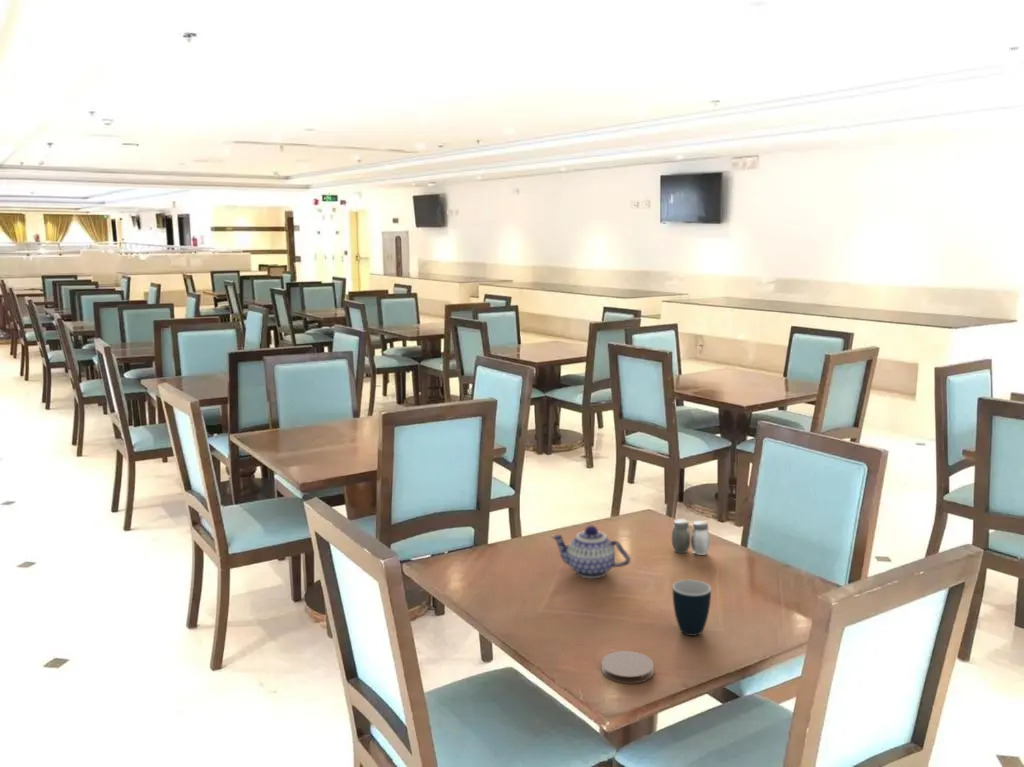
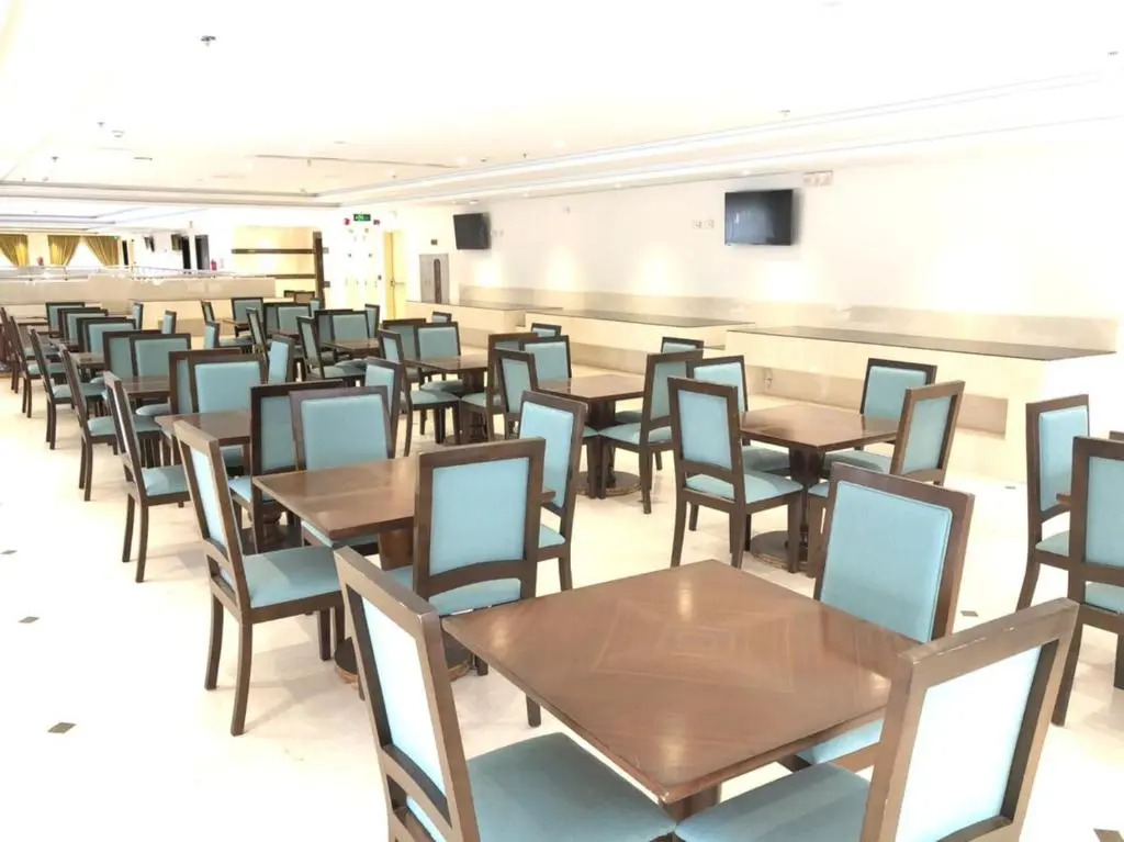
- teapot [550,524,632,579]
- mug [672,579,712,637]
- salt and pepper shaker [671,518,711,556]
- coaster [600,650,655,684]
